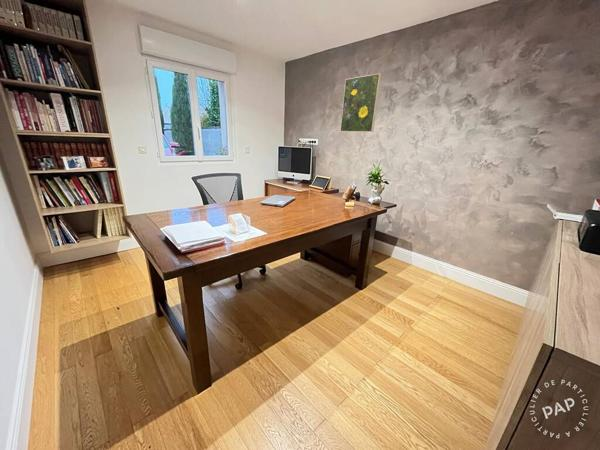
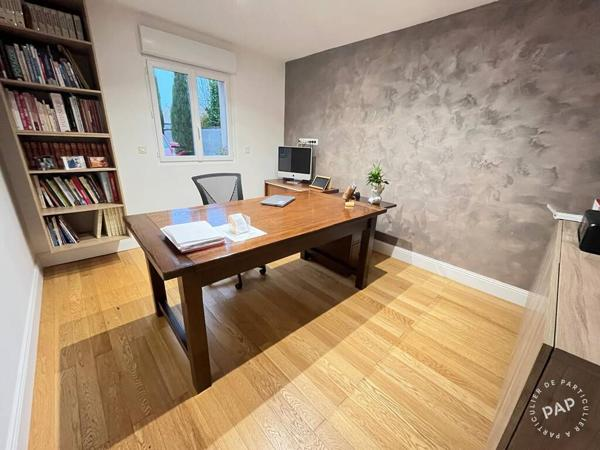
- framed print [339,73,382,133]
